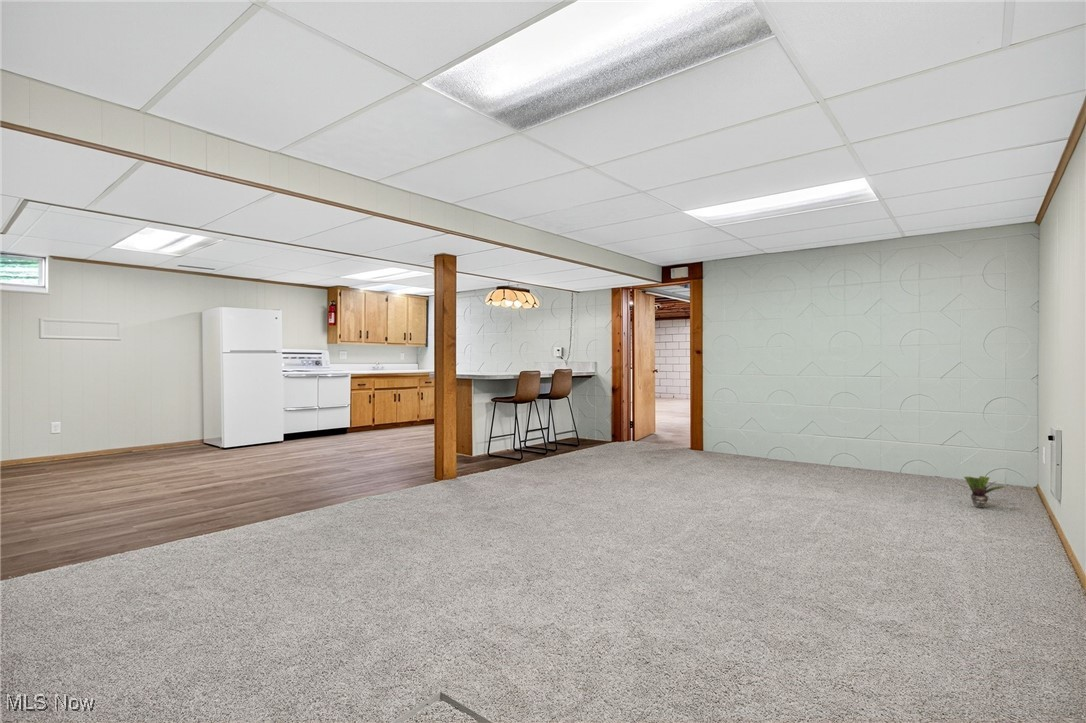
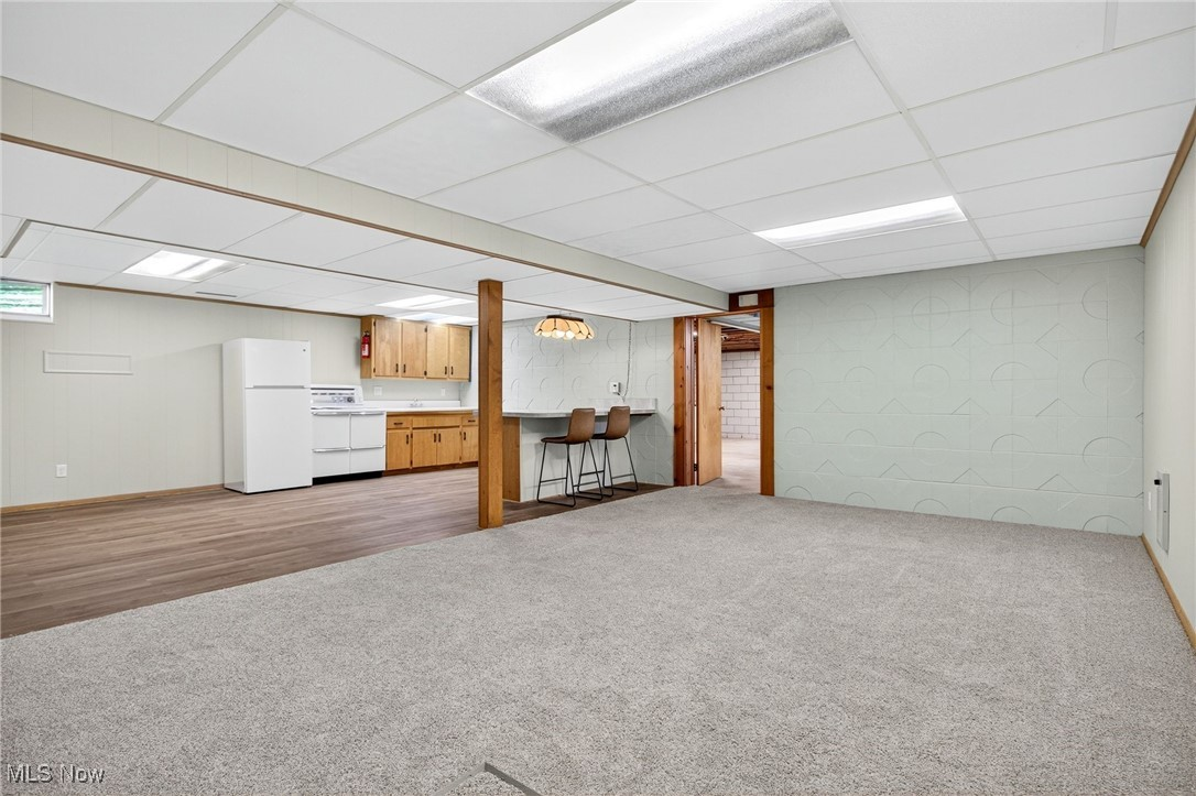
- potted plant [956,475,1006,509]
